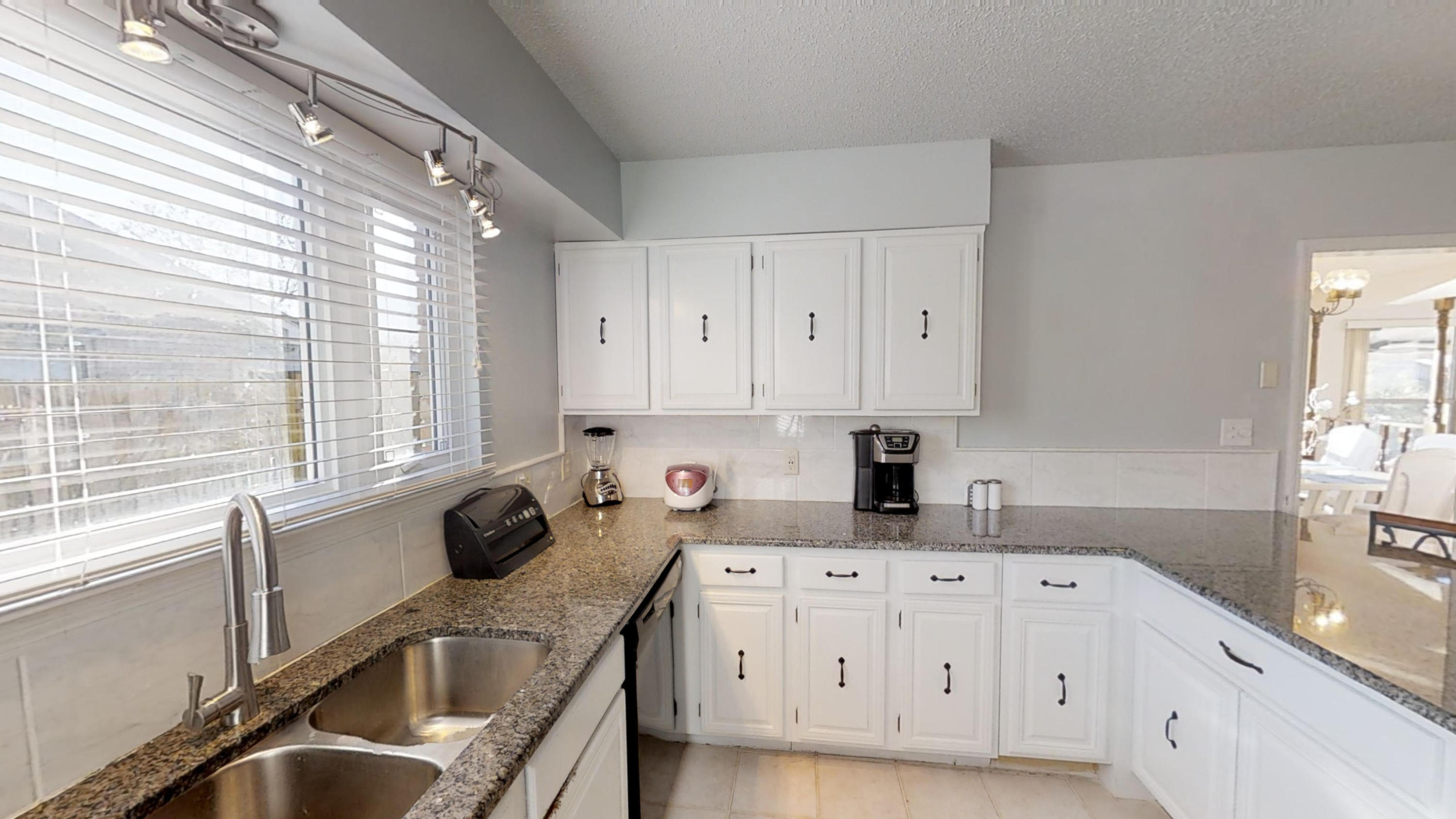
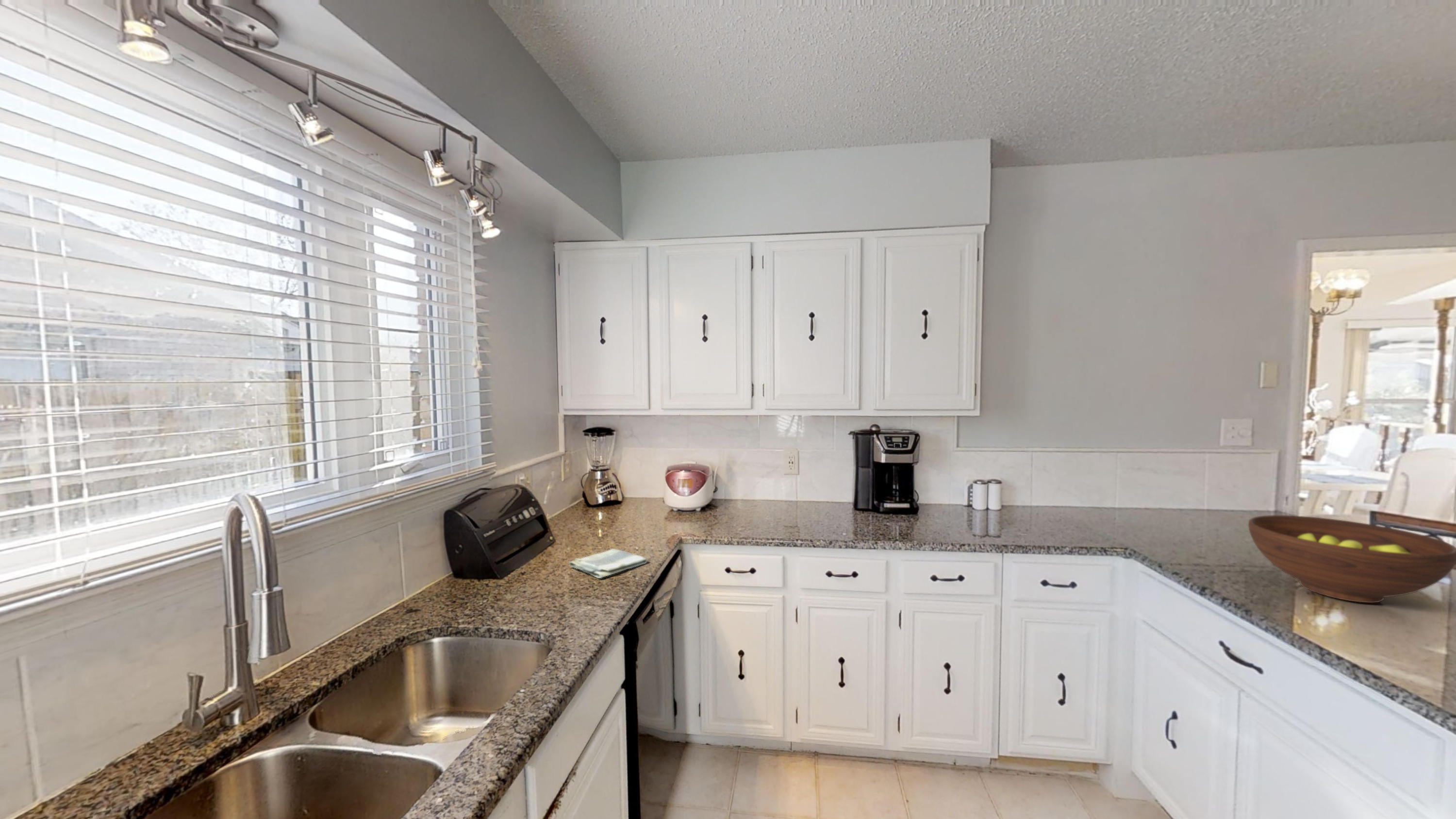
+ fruit bowl [1248,515,1456,603]
+ dish towel [568,548,648,579]
